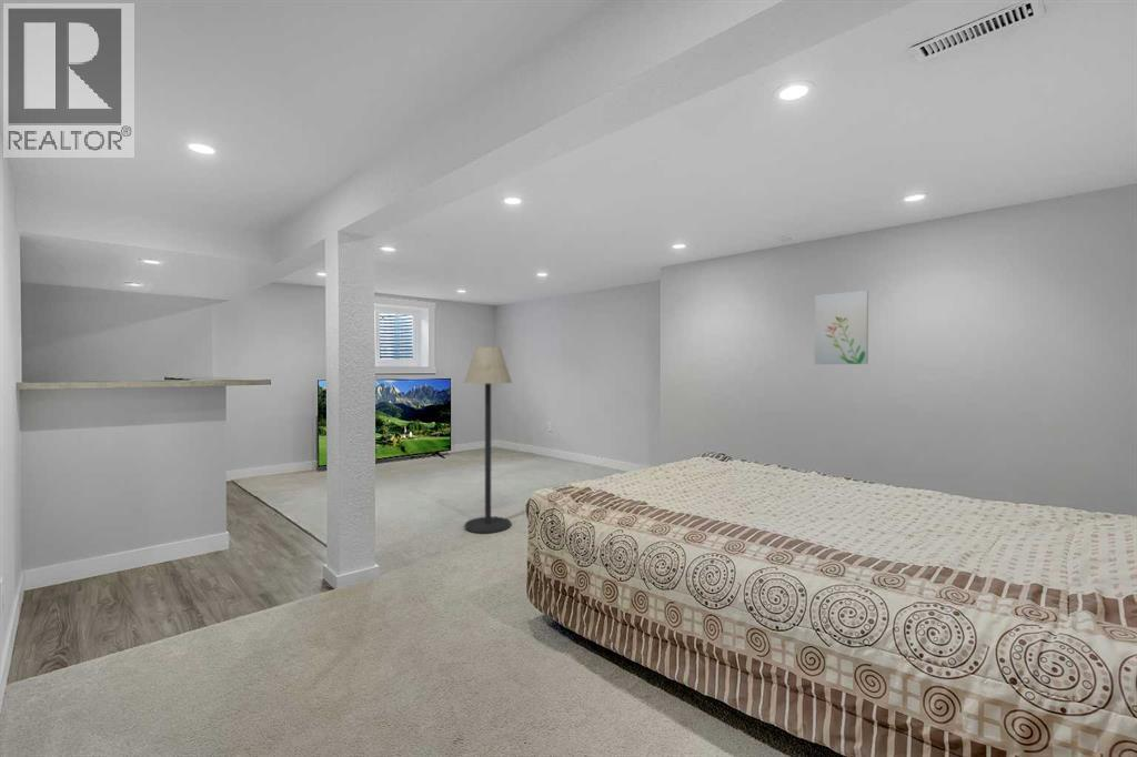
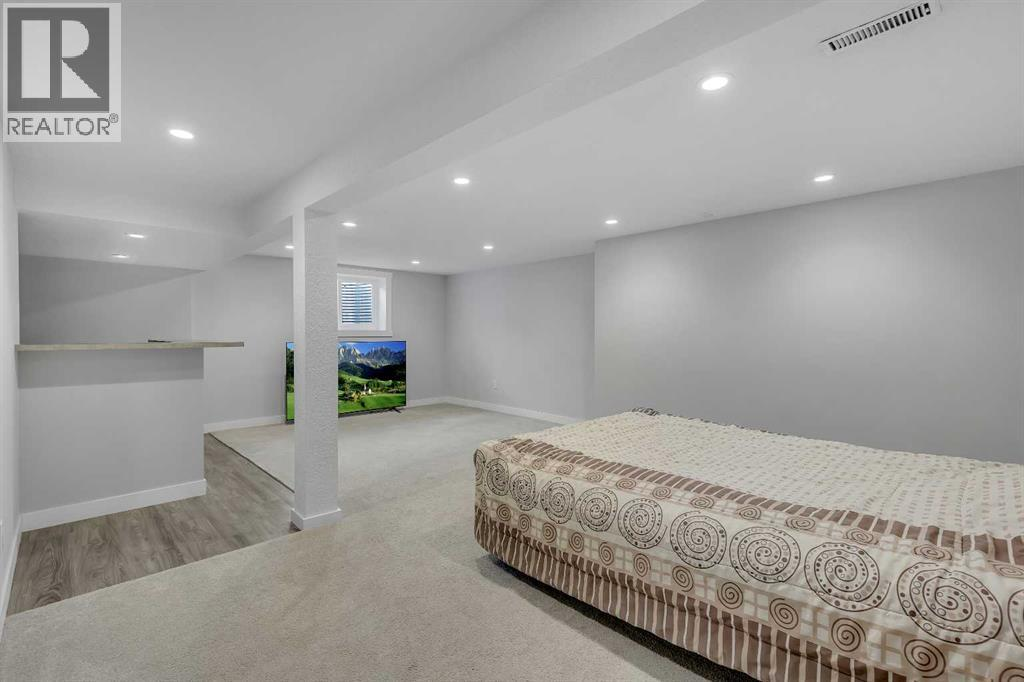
- wall art [814,290,869,365]
- floor lamp [463,345,513,534]
